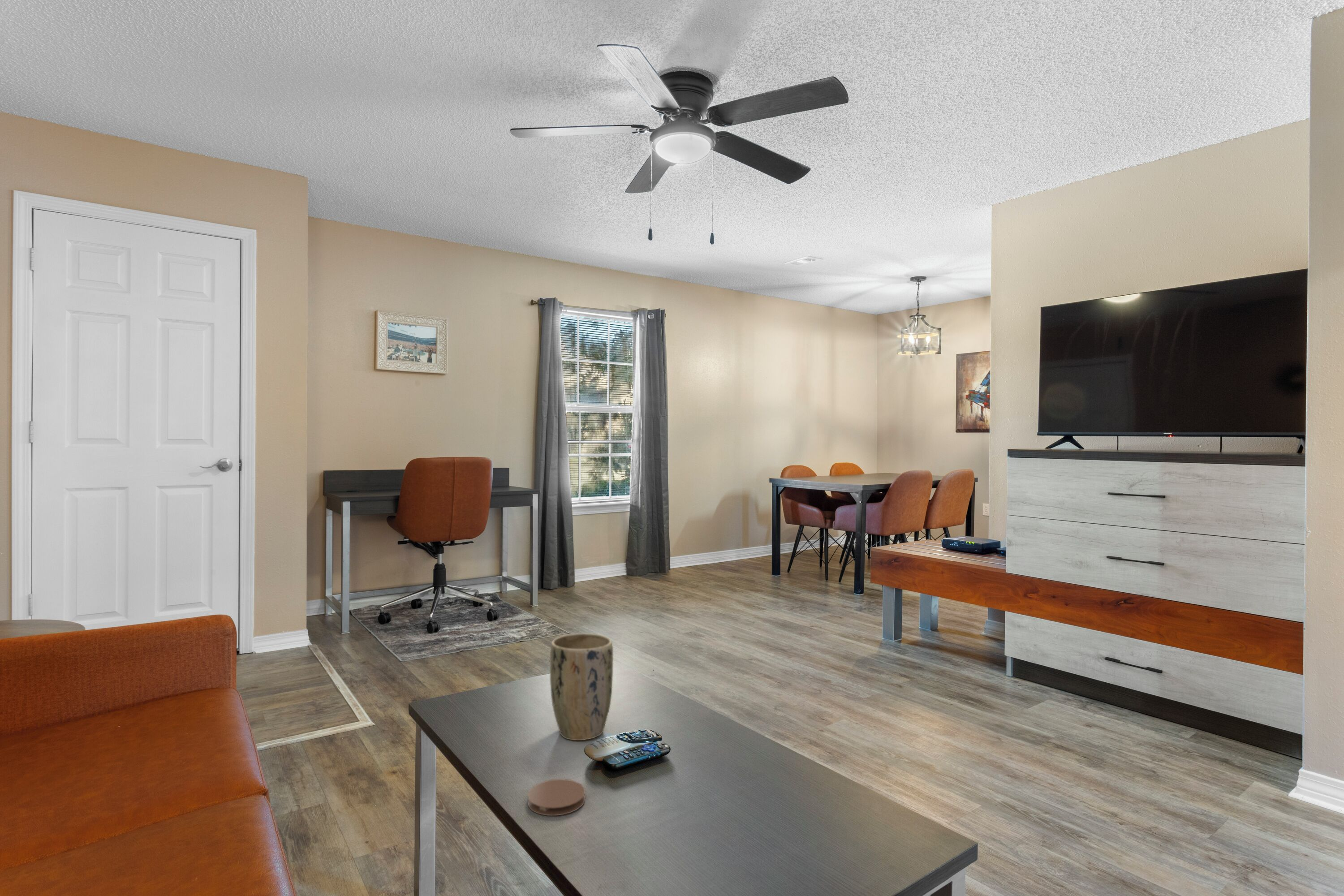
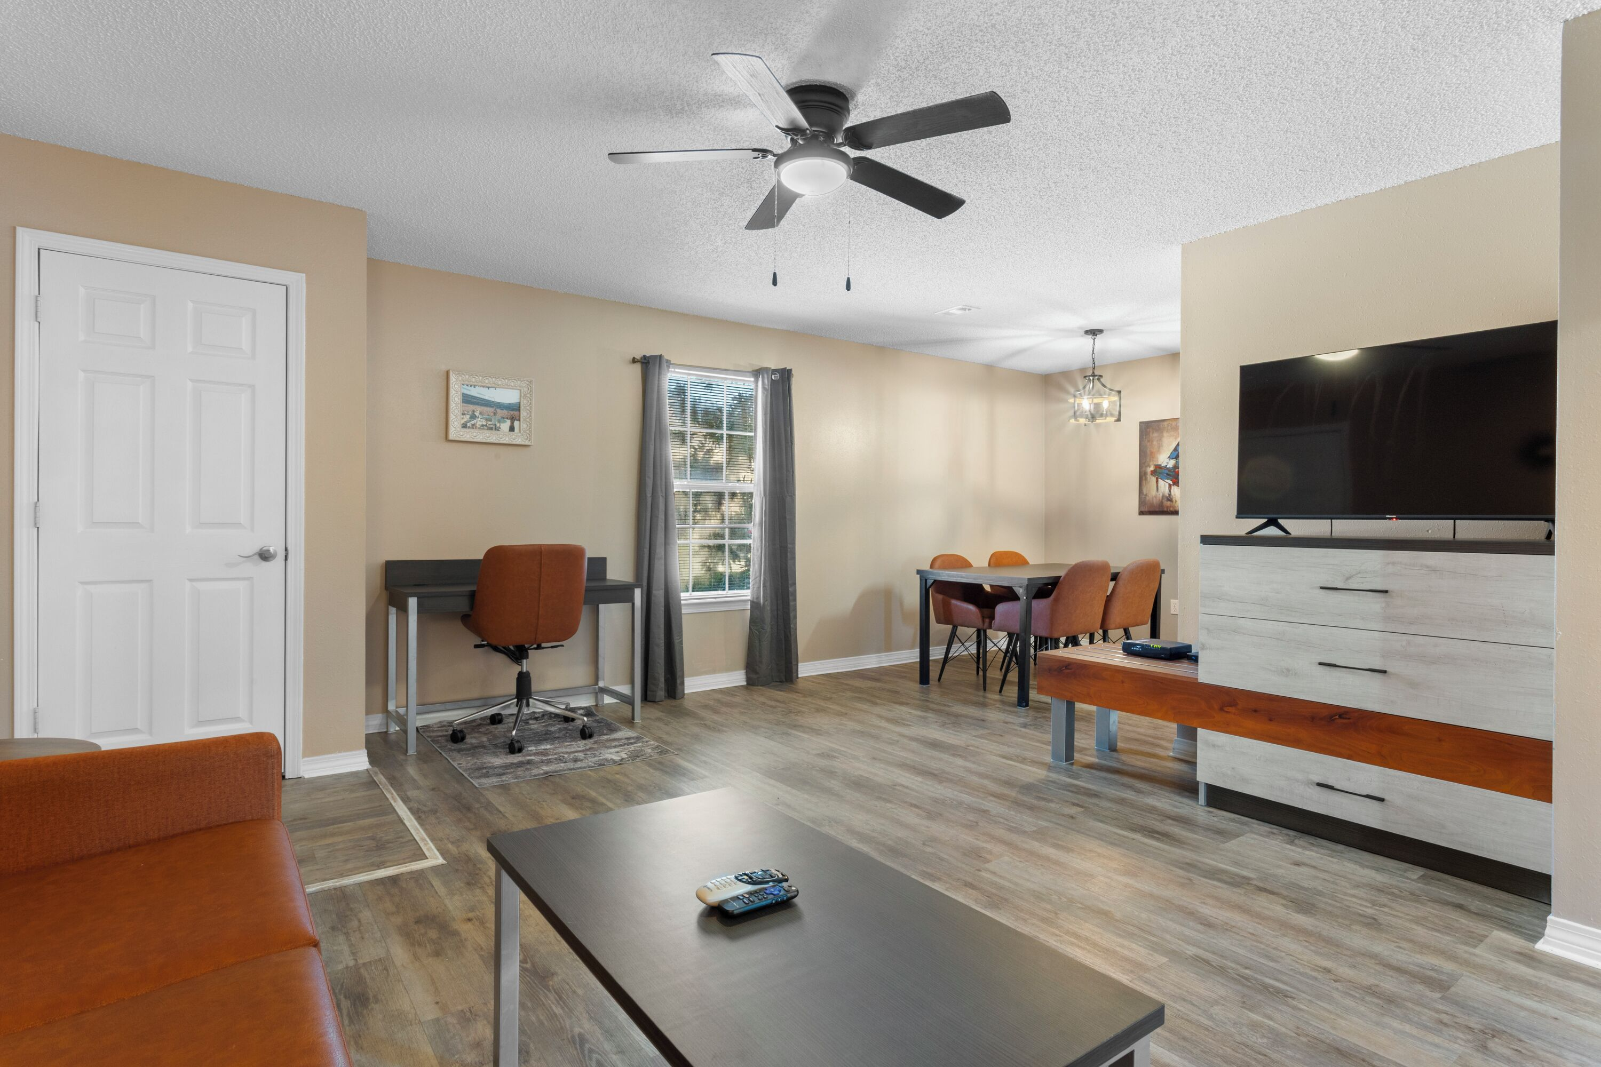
- coaster [527,779,586,816]
- plant pot [550,633,614,741]
